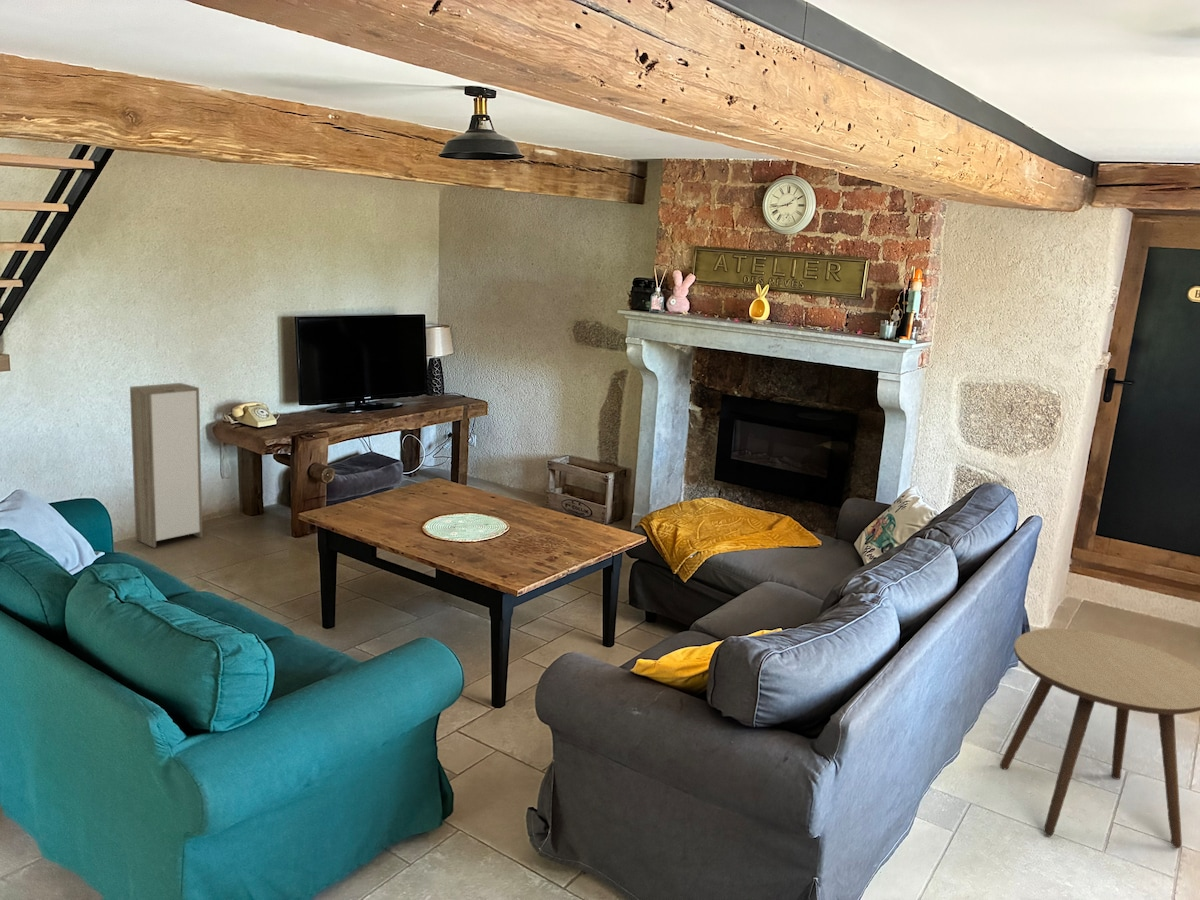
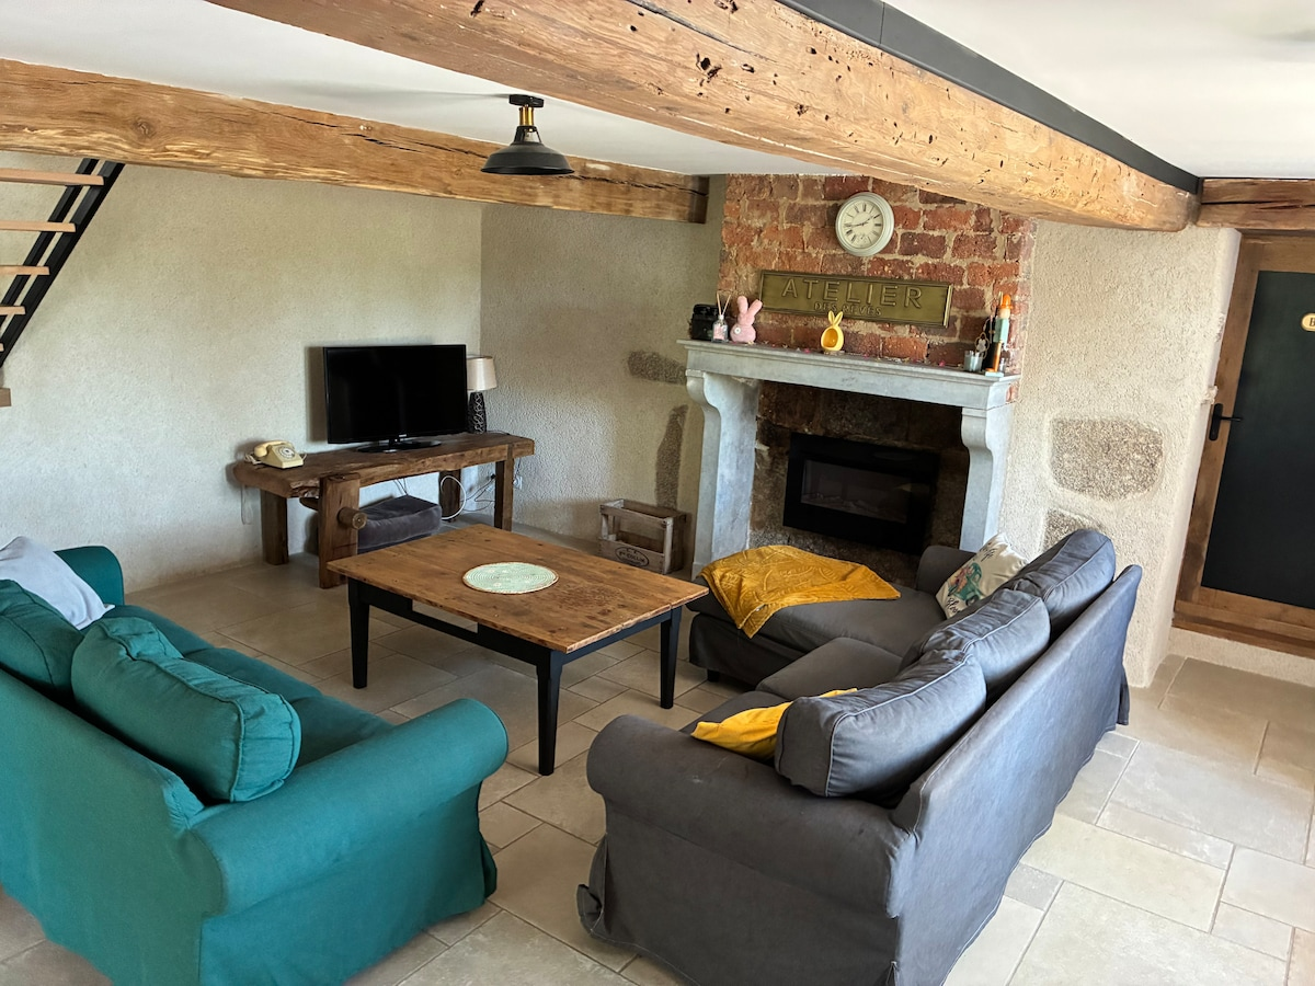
- storage cabinet [129,382,203,549]
- side table [999,628,1200,849]
